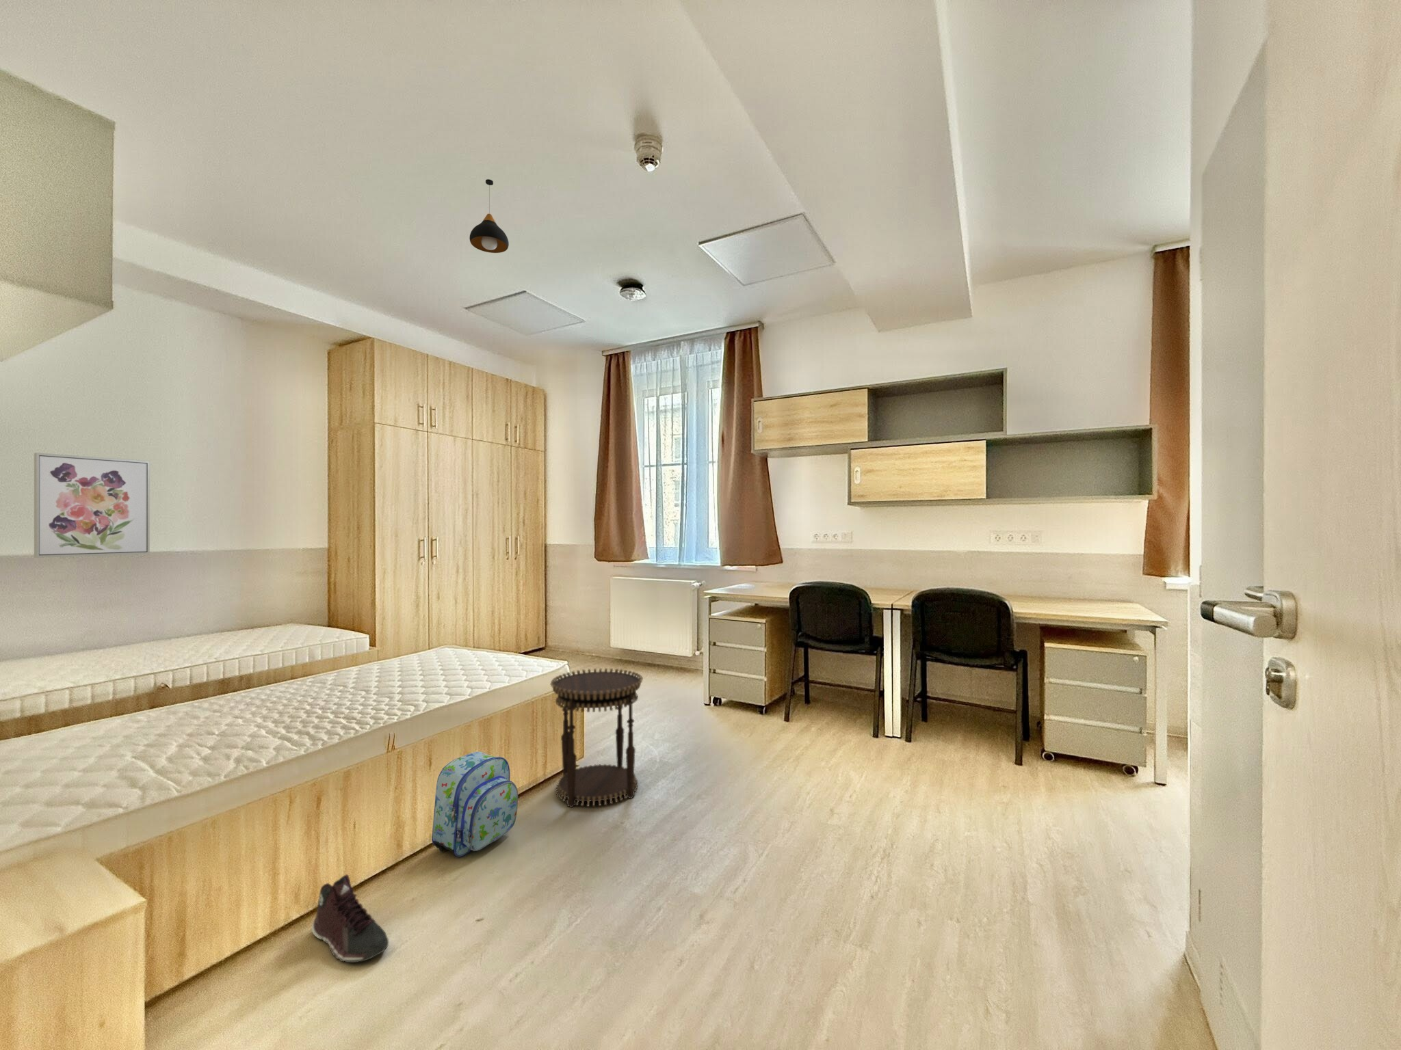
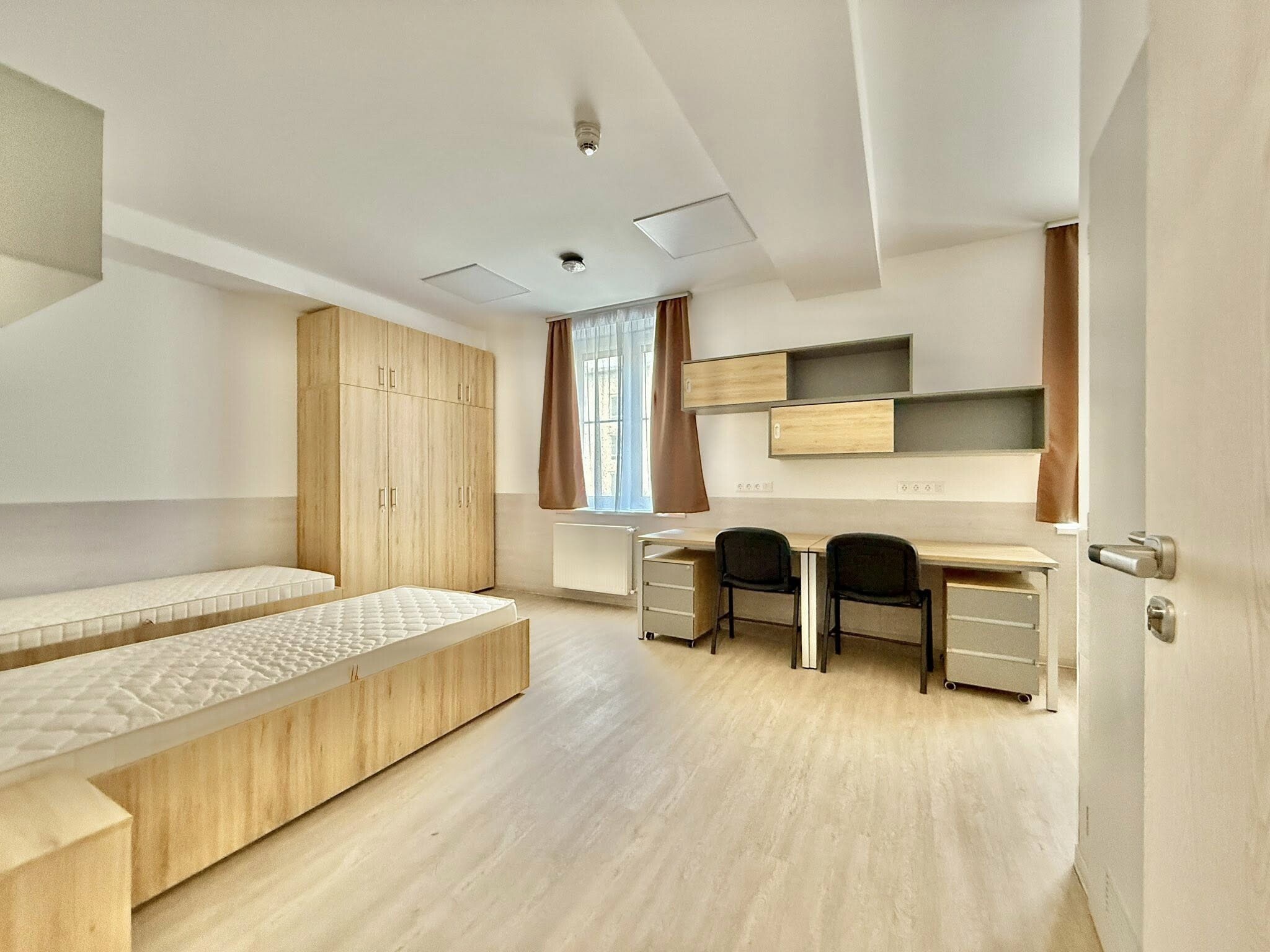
- sneaker [311,874,389,964]
- backpack [431,751,518,857]
- pendant light [469,179,510,254]
- wall art [33,452,150,558]
- side table [550,668,644,808]
